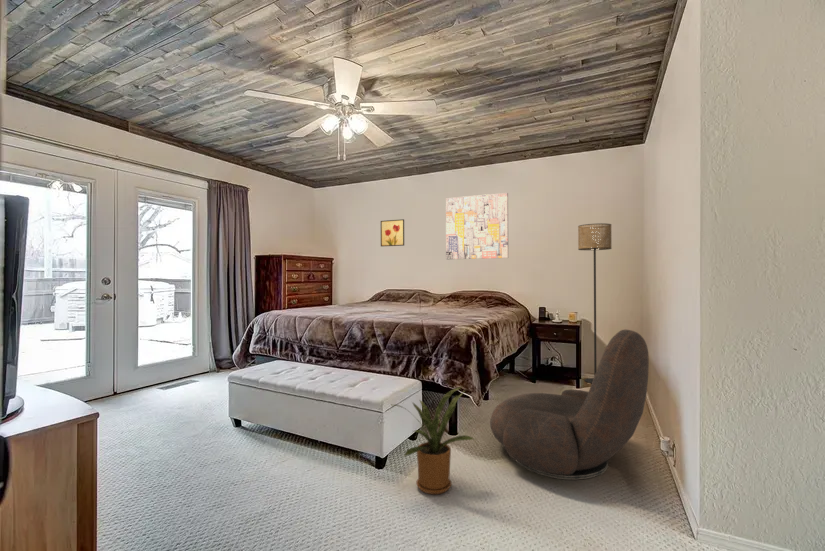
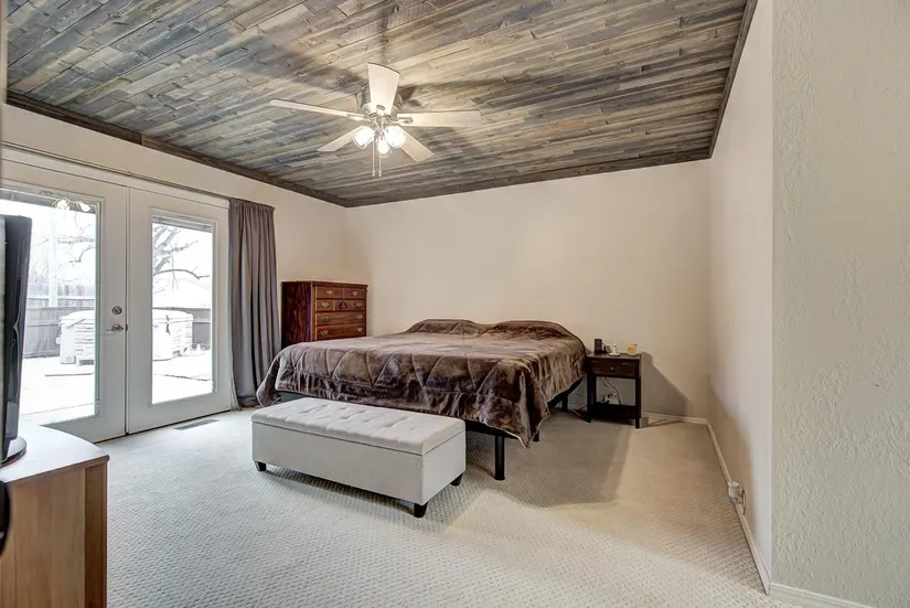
- wall art [445,192,509,260]
- wall art [380,218,405,247]
- house plant [392,385,476,495]
- floor lamp [577,222,613,384]
- armchair [489,329,650,480]
